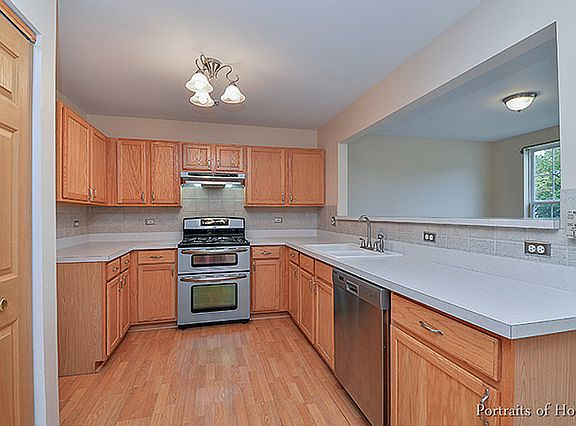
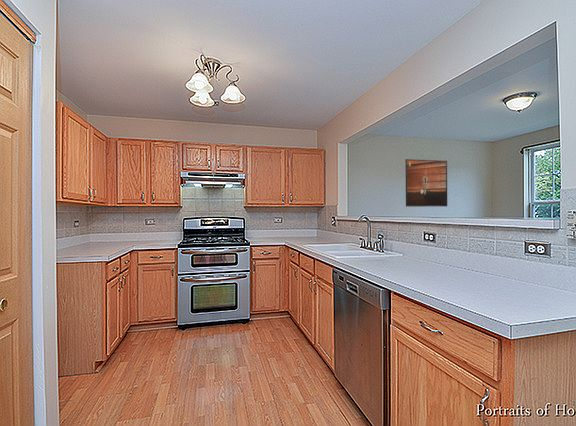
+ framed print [405,158,448,208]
